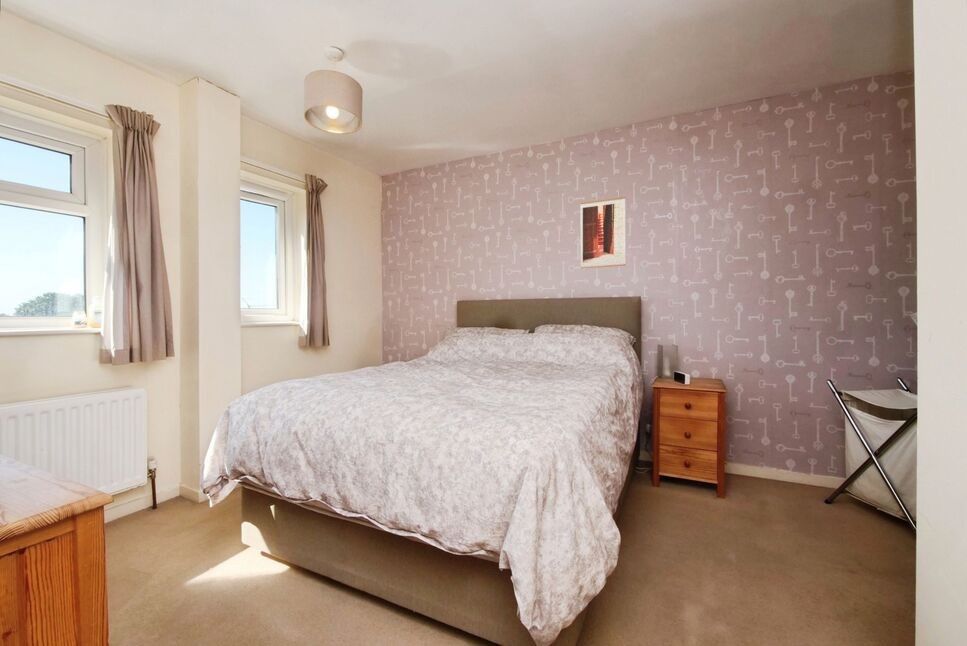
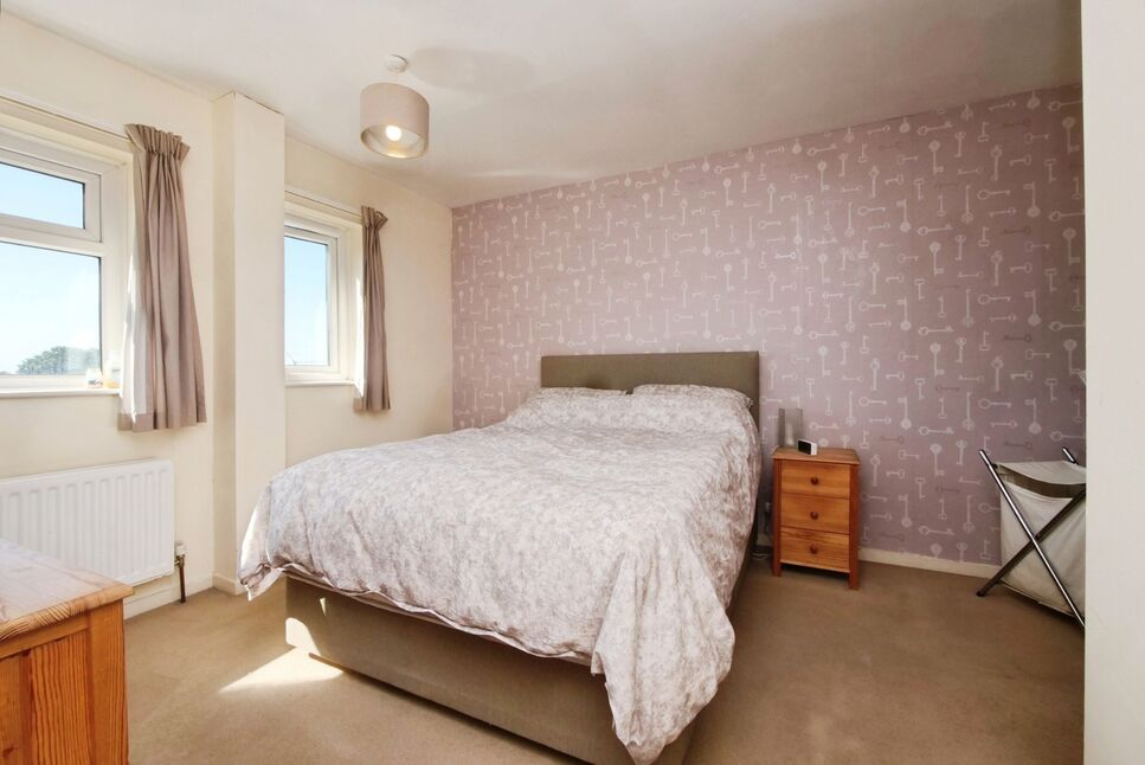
- wall art [579,195,627,269]
